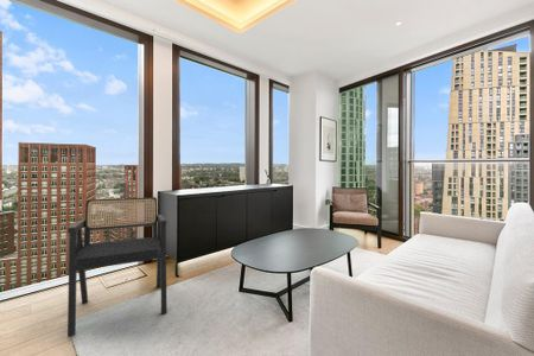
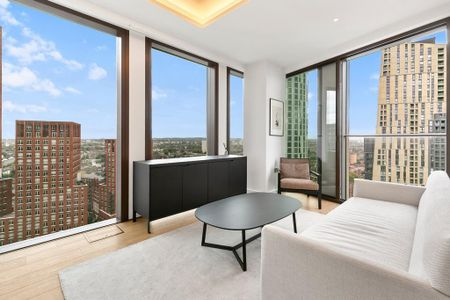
- armchair [66,196,169,338]
